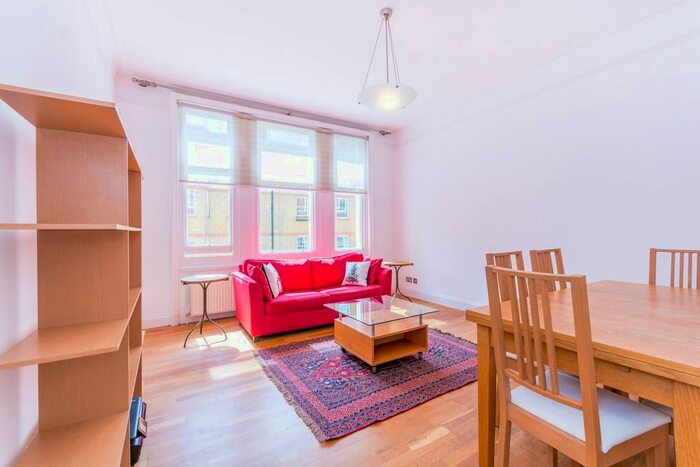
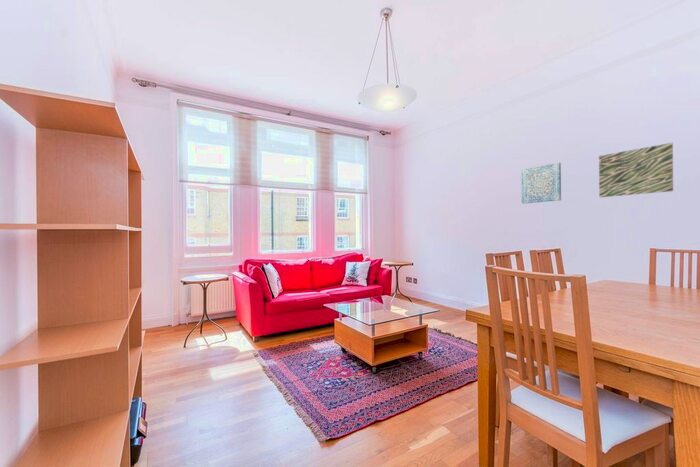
+ wall art [520,162,562,205]
+ wall art [598,142,674,198]
